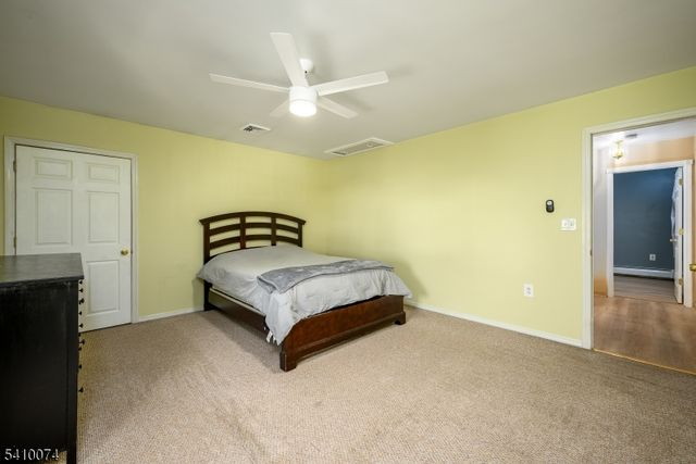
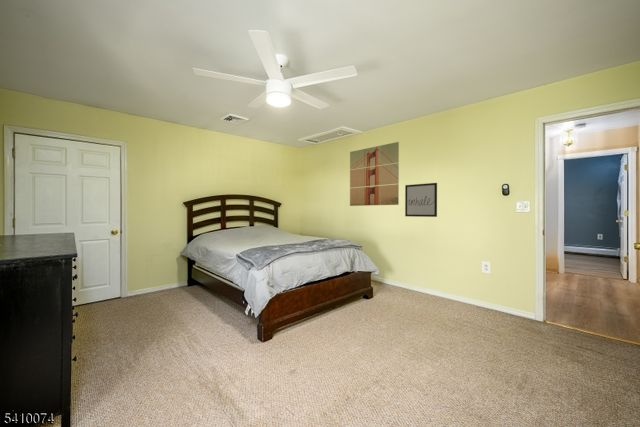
+ wall art [349,141,400,207]
+ wall art [404,182,438,218]
